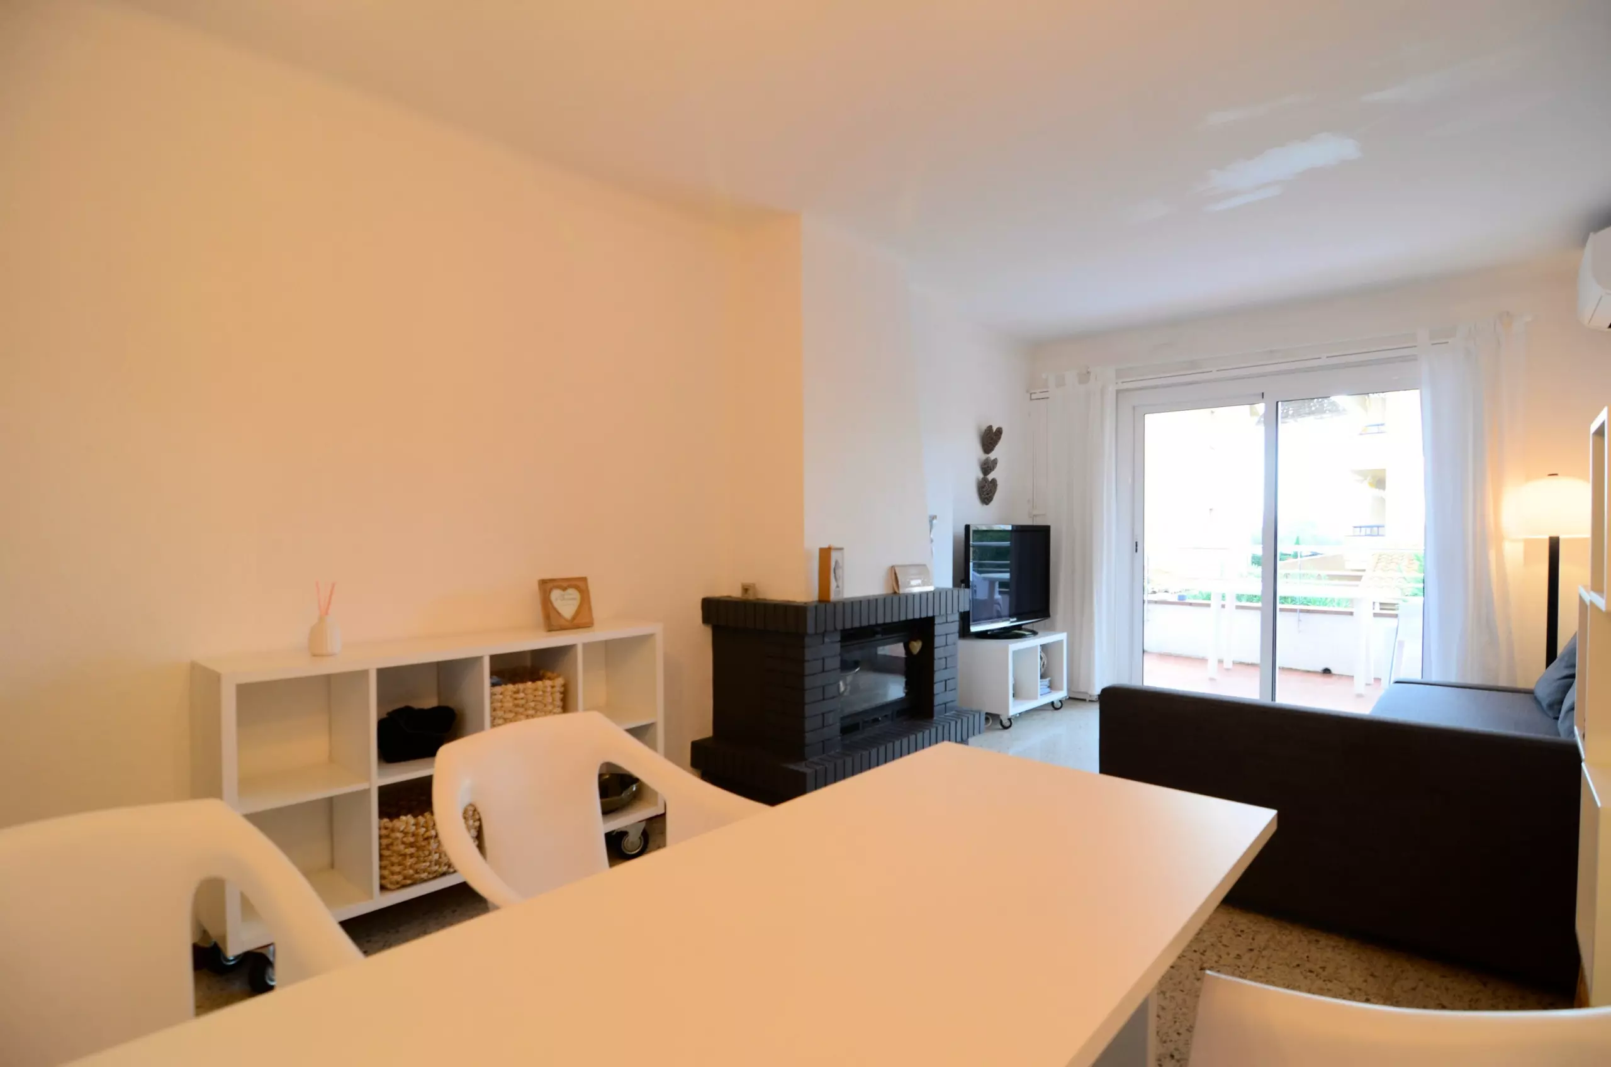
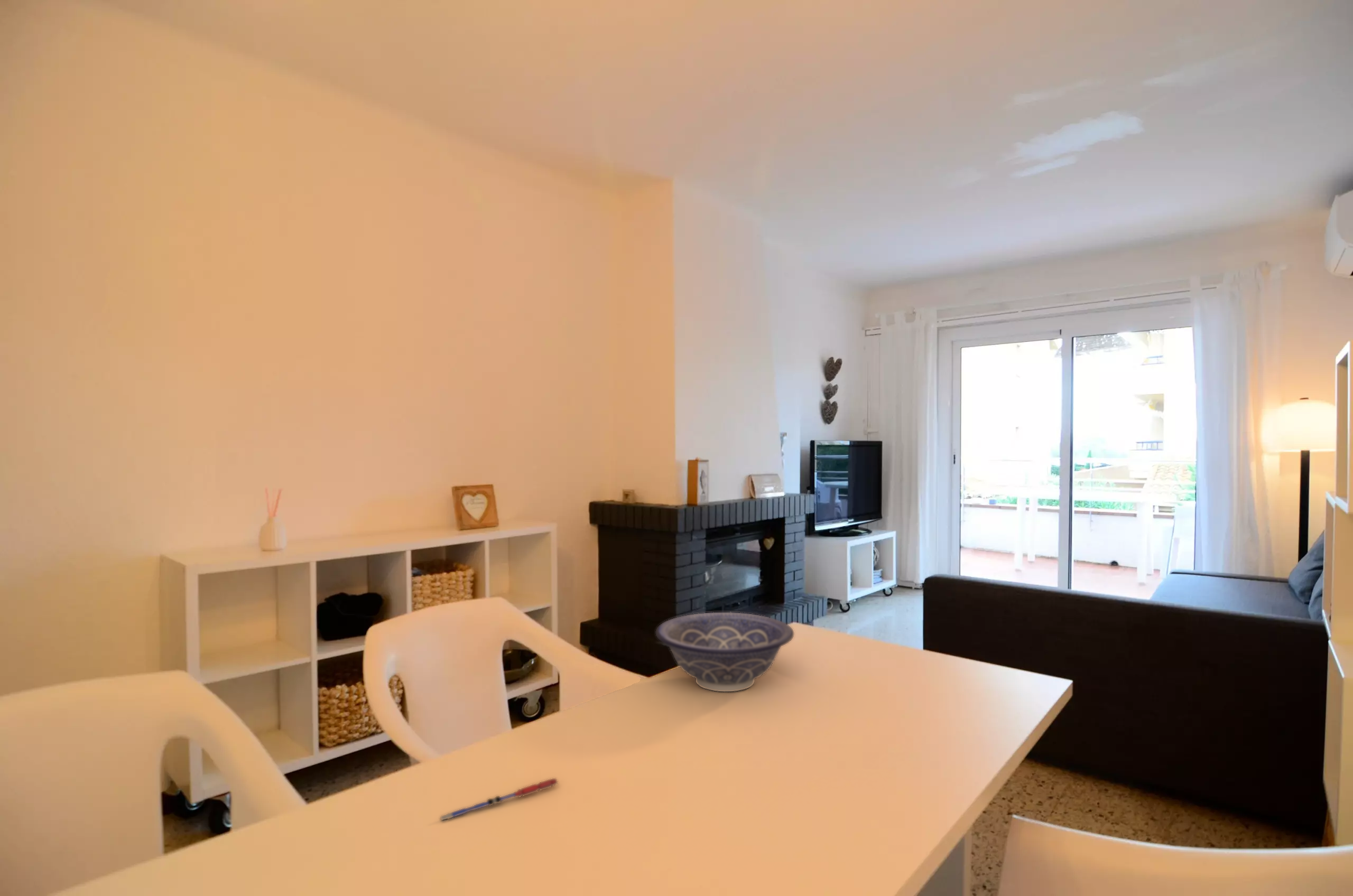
+ decorative bowl [655,612,794,692]
+ pen [439,778,559,823]
